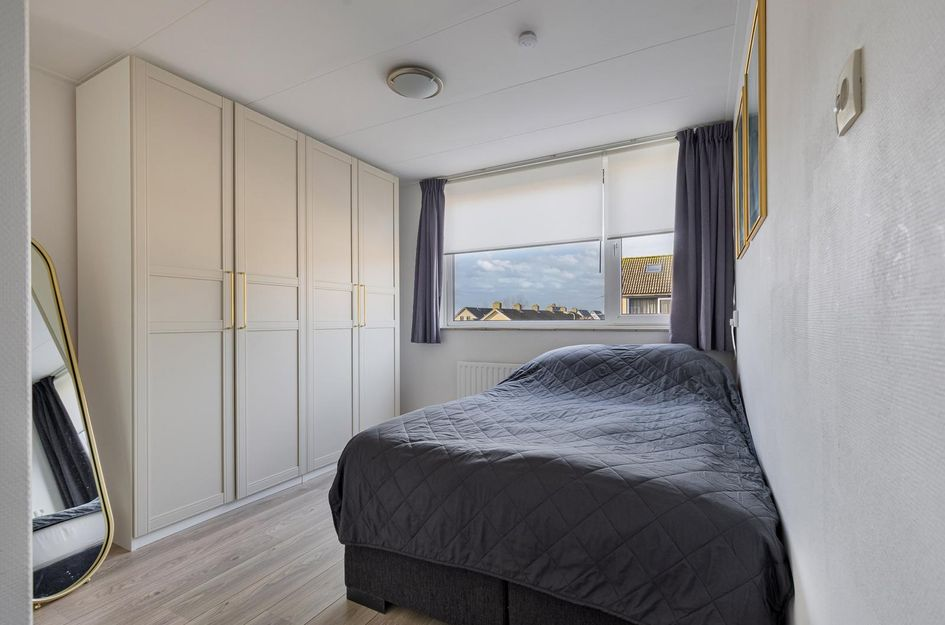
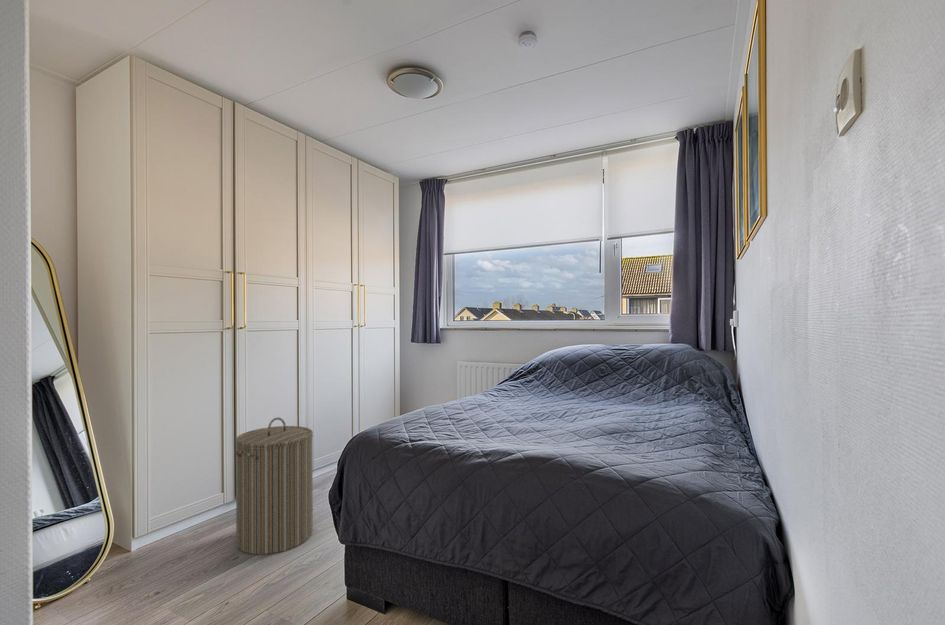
+ laundry hamper [234,417,314,556]
